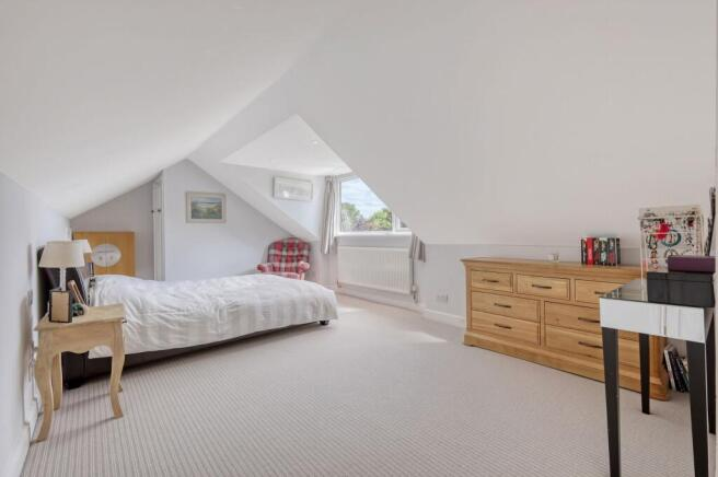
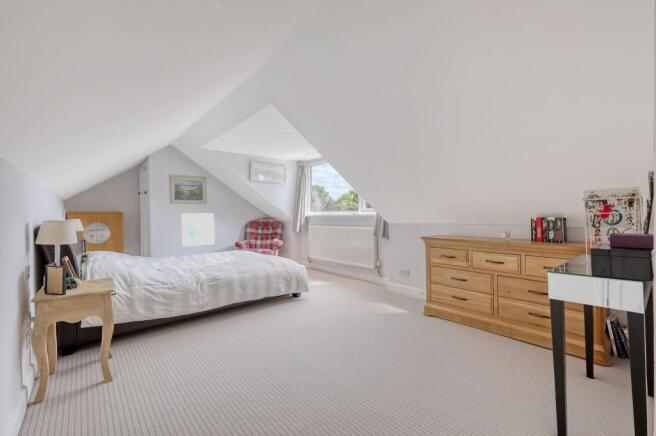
+ wall art [181,213,215,247]
